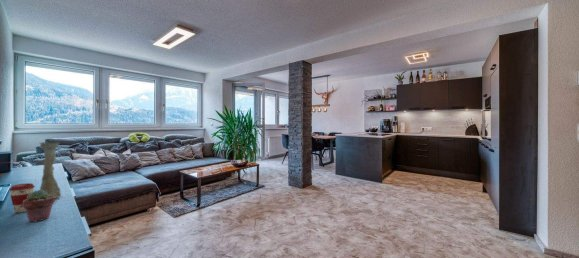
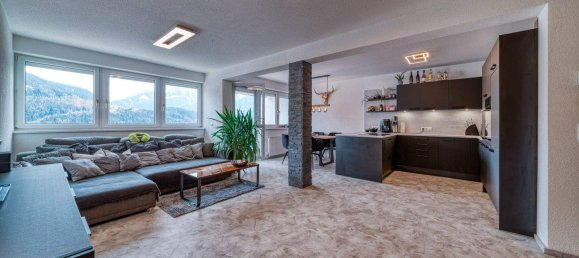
- coffee cup [8,182,36,214]
- potted succulent [23,189,56,223]
- vase [39,141,62,199]
